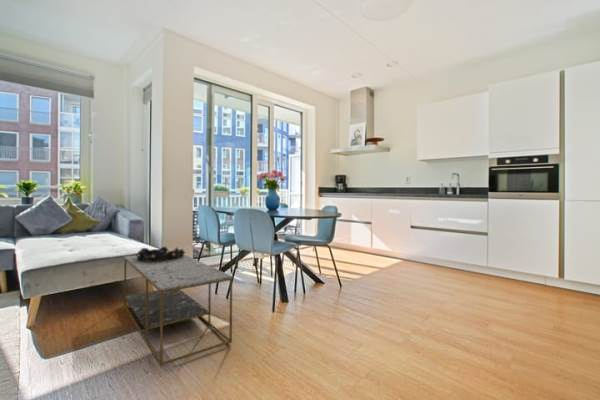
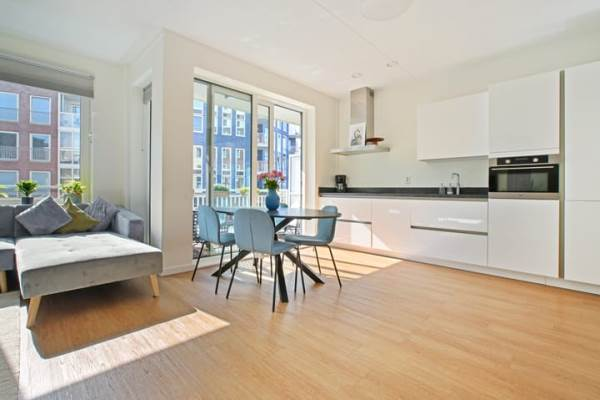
- decorative bowl [135,246,186,263]
- coffee table [123,254,233,367]
